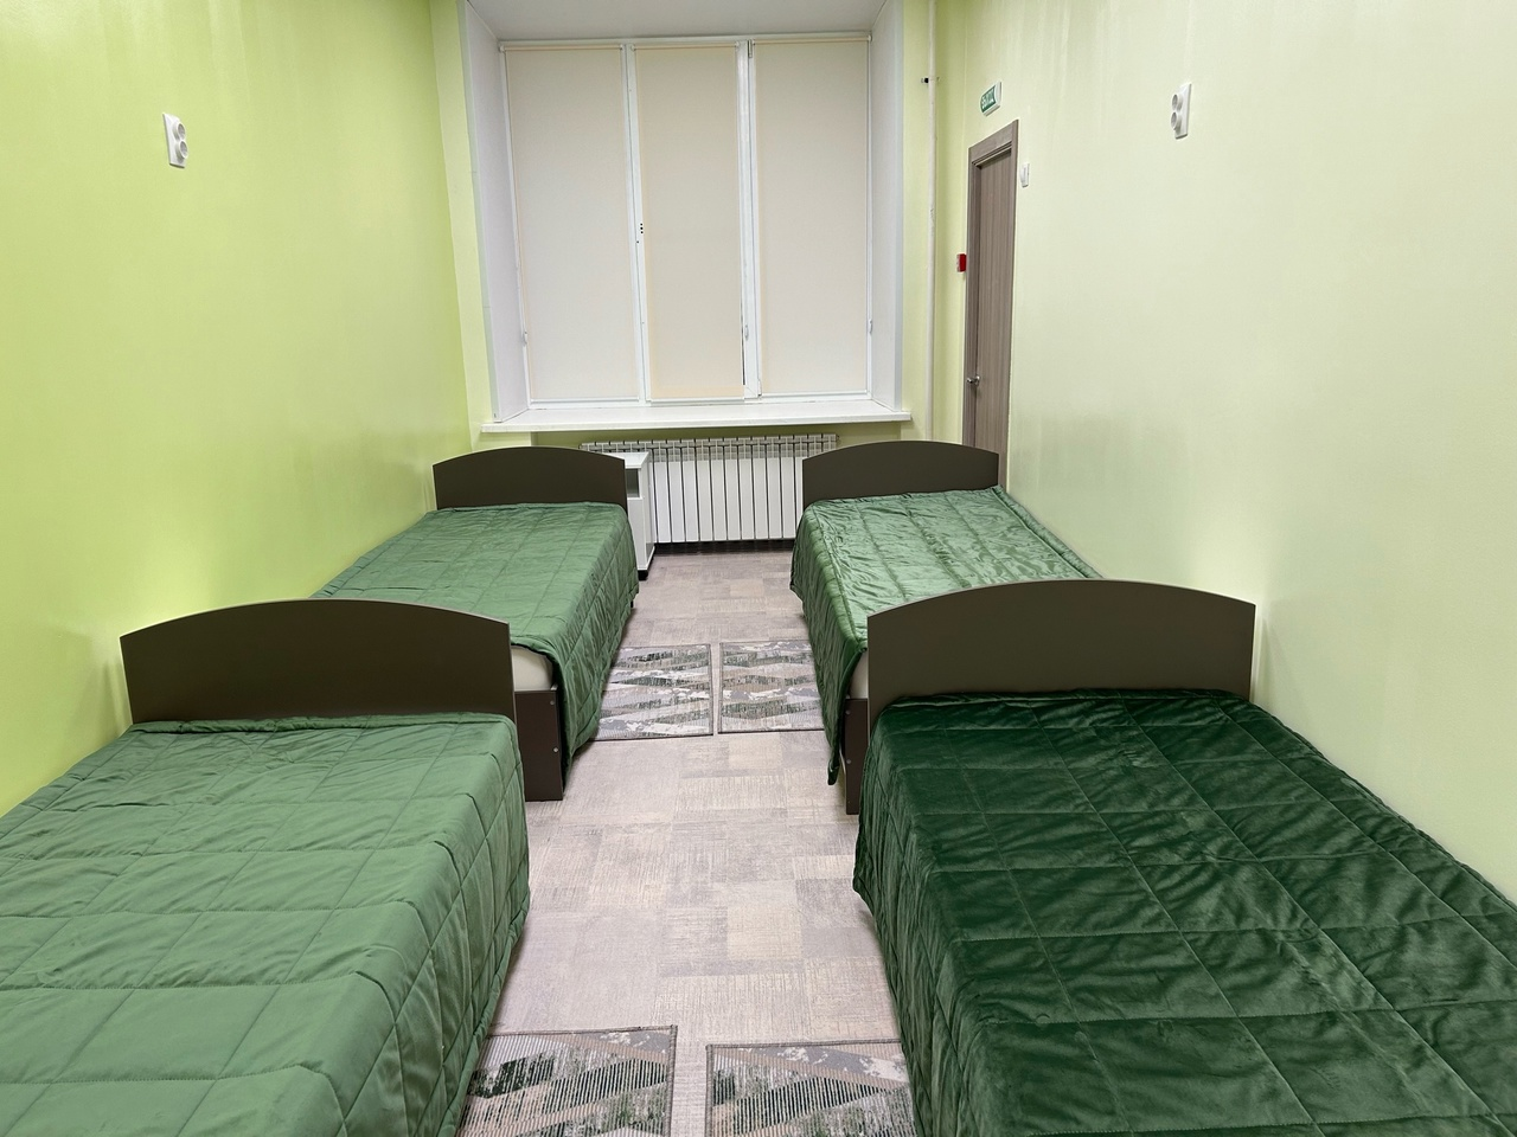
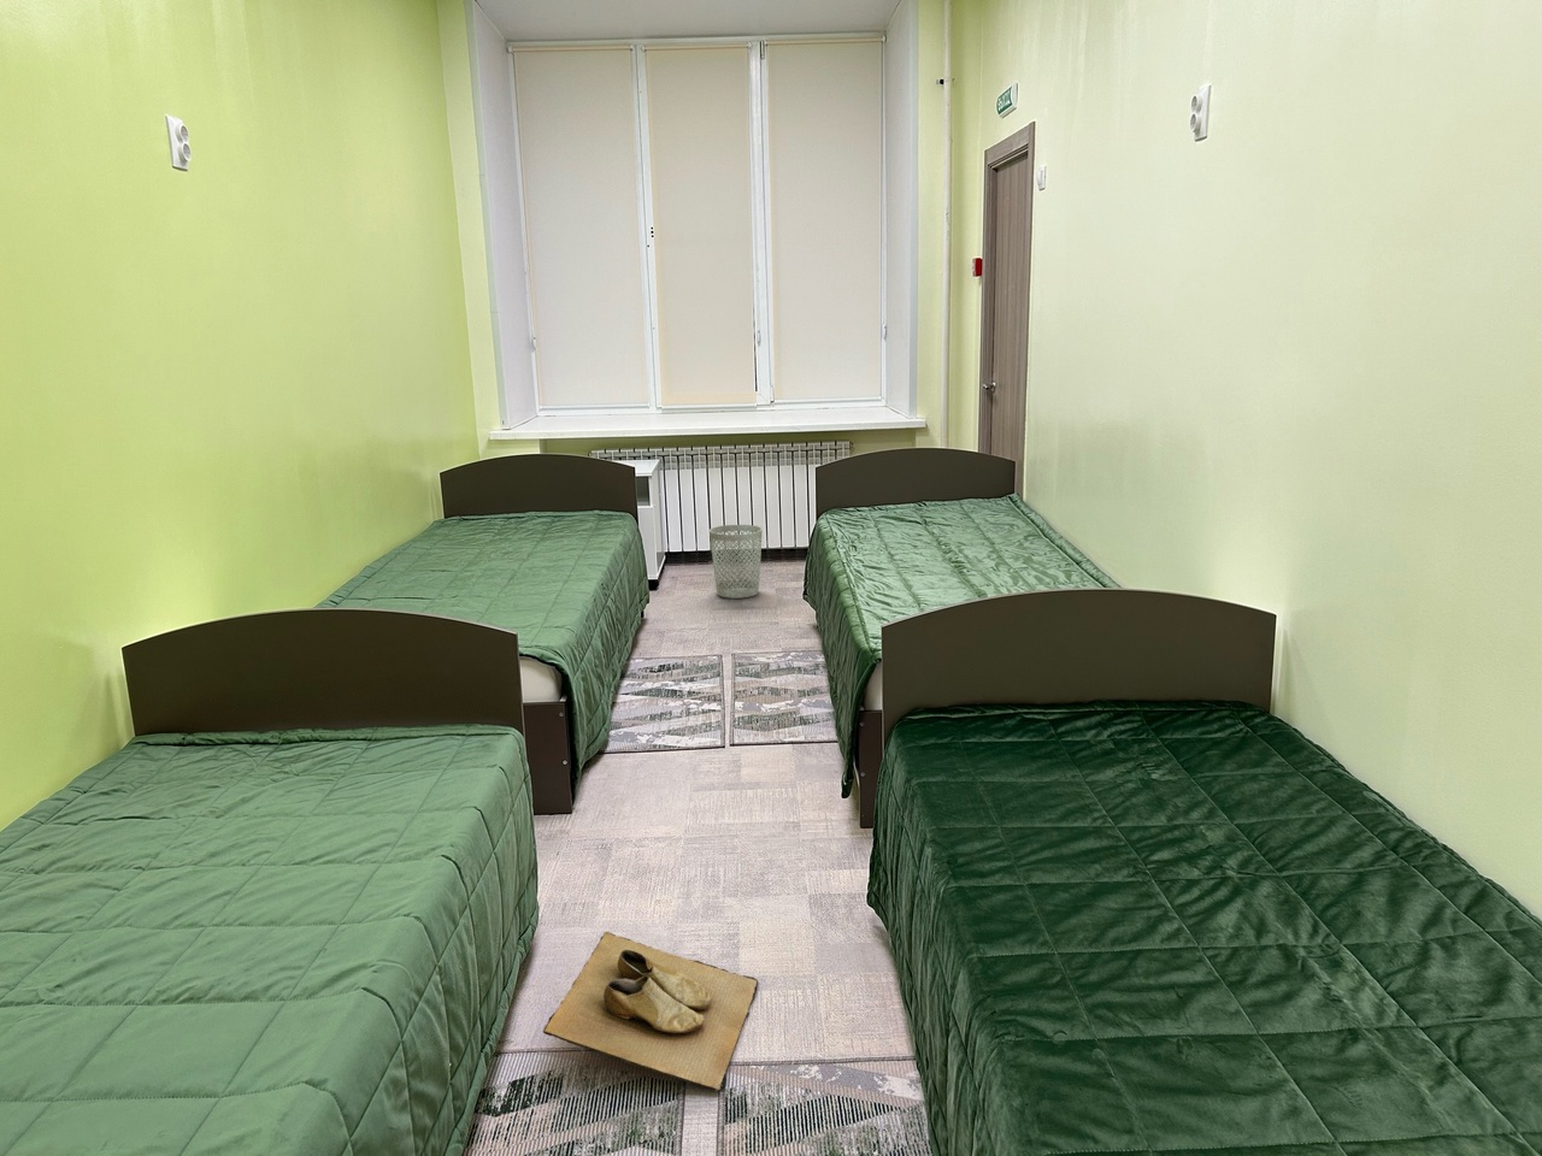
+ wastebasket [708,523,764,600]
+ shoes [542,931,759,1092]
